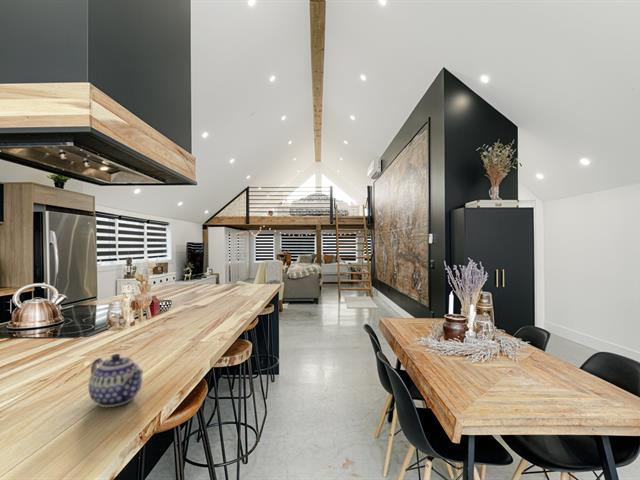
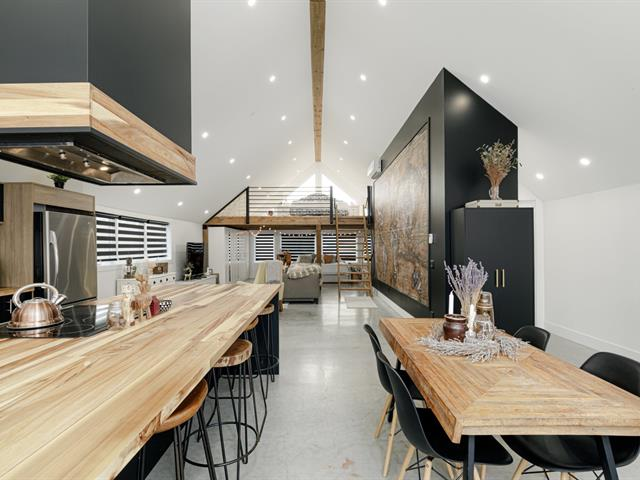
- teapot [87,353,144,408]
